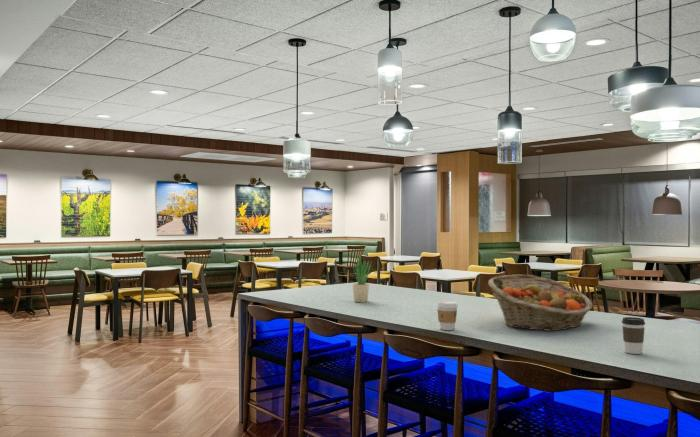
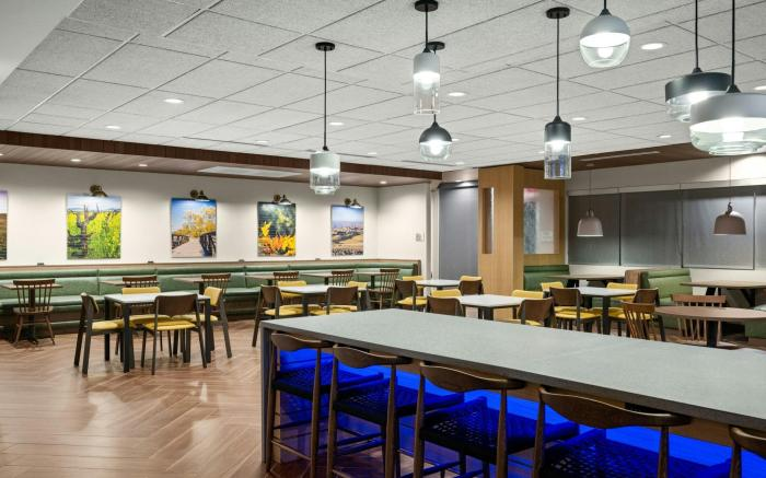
- potted plant [352,254,373,303]
- fruit basket [488,274,594,331]
- coffee cup [621,316,646,355]
- coffee cup [436,300,459,331]
